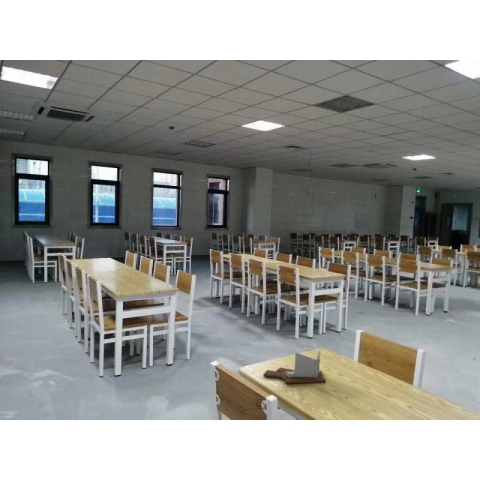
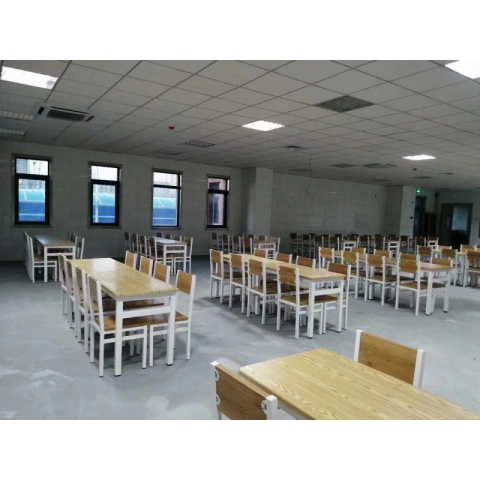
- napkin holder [263,348,327,385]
